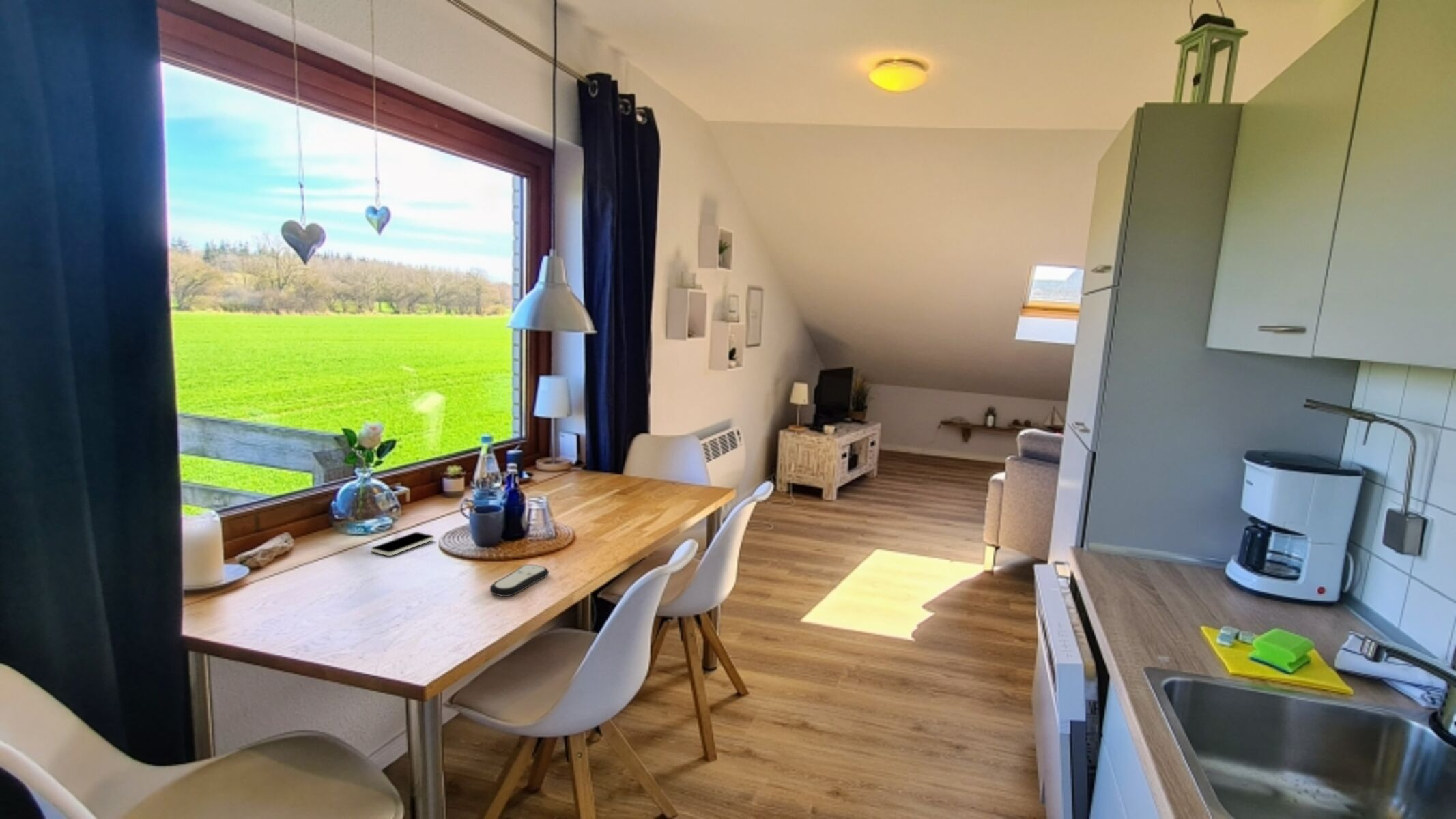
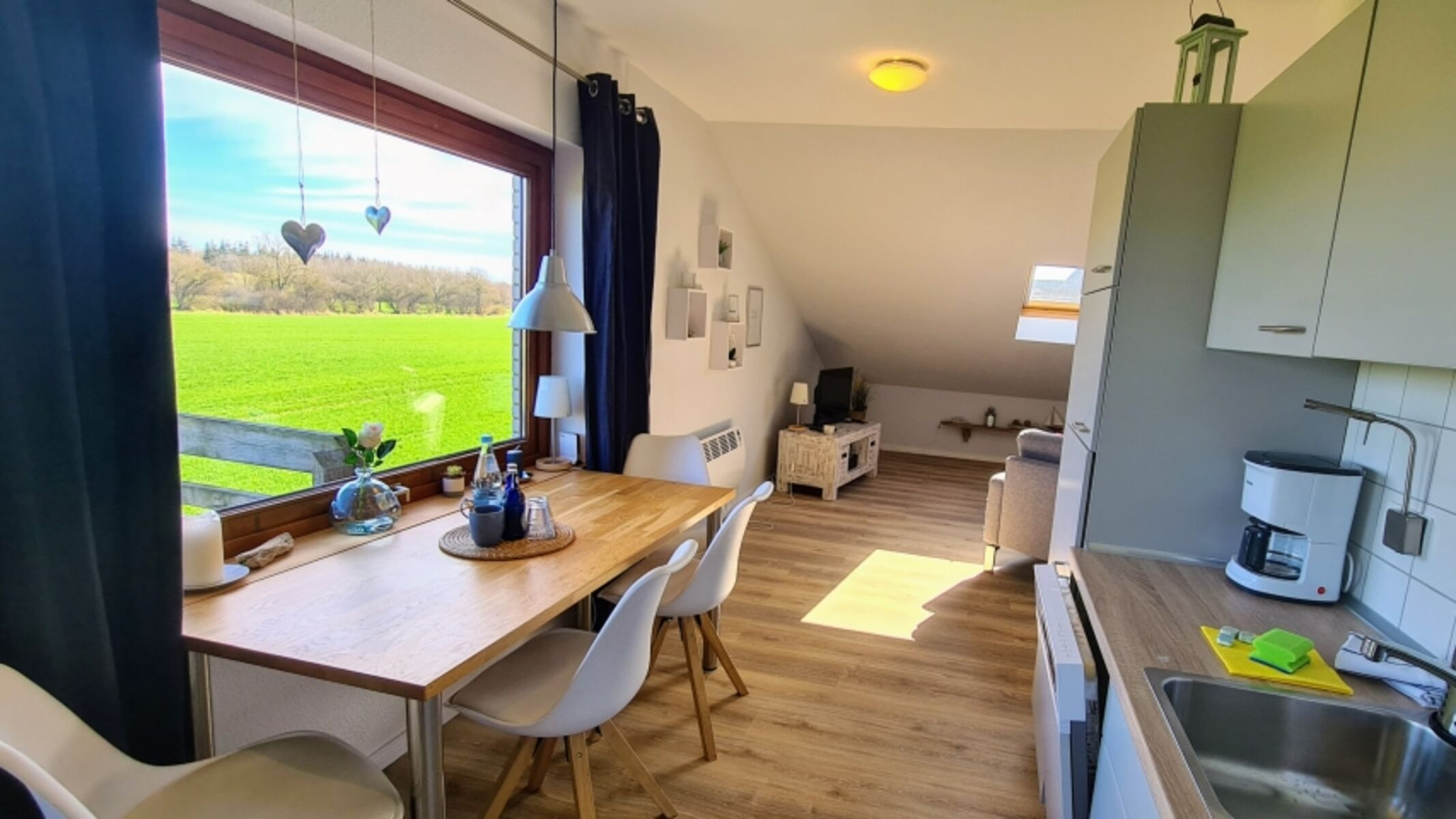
- smartphone [371,532,436,556]
- remote control [489,564,549,597]
